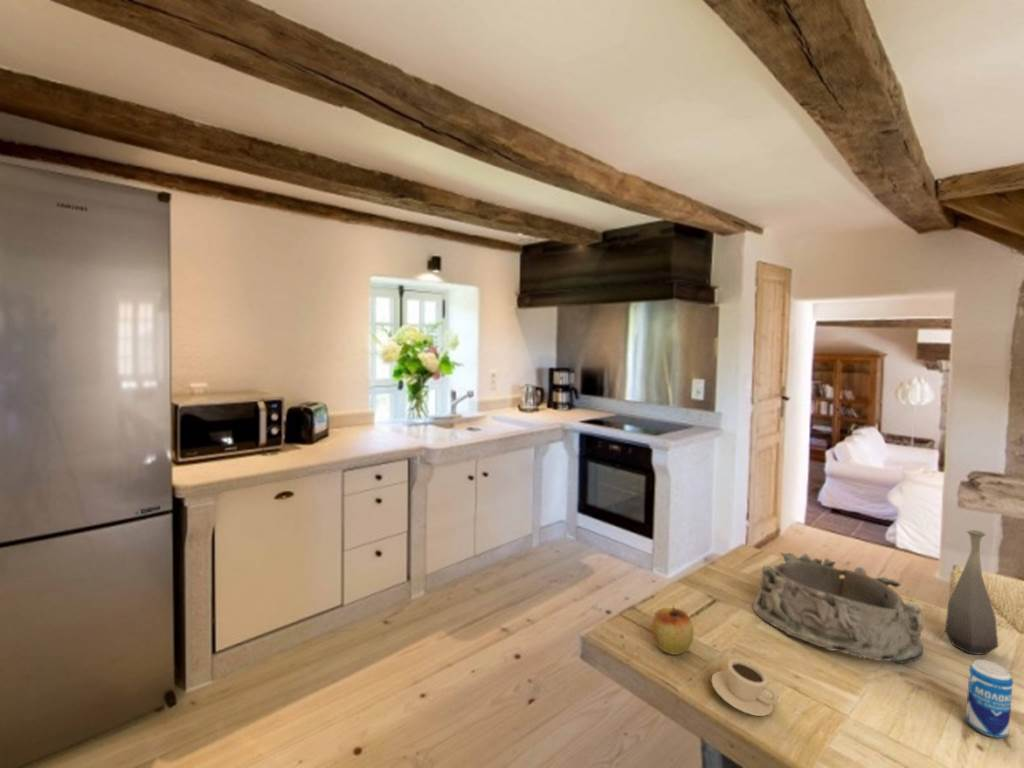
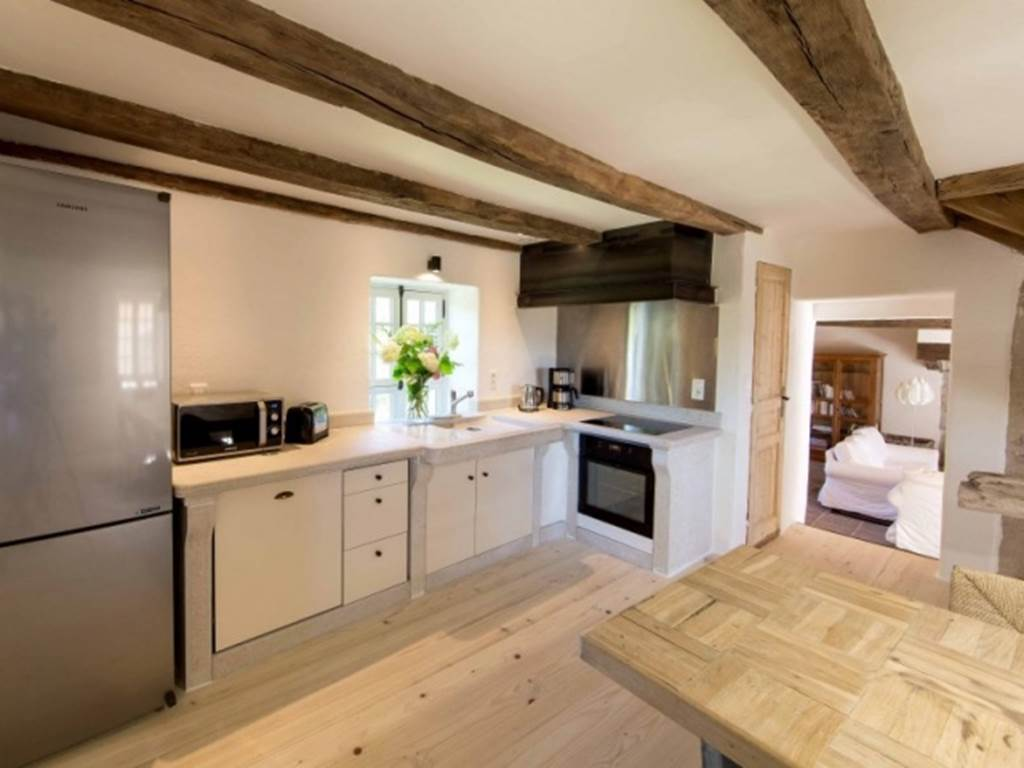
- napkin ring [752,552,924,664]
- apple [651,604,695,656]
- bottle [944,529,999,656]
- beverage can [965,659,1014,739]
- cup [710,658,779,717]
